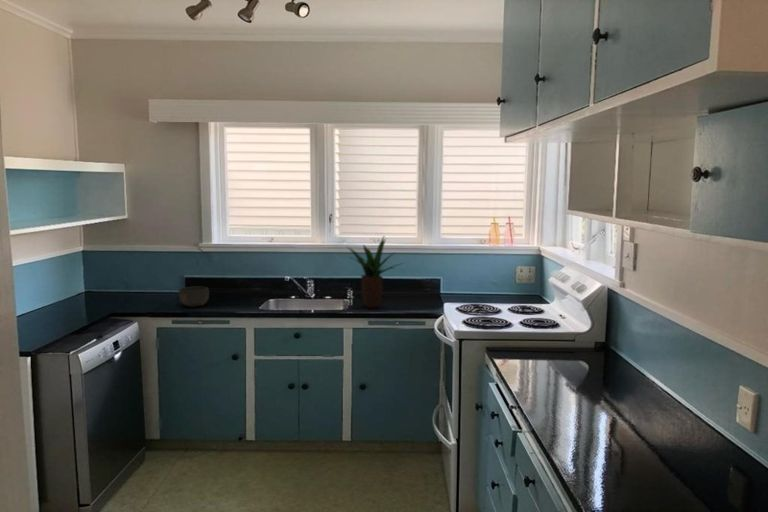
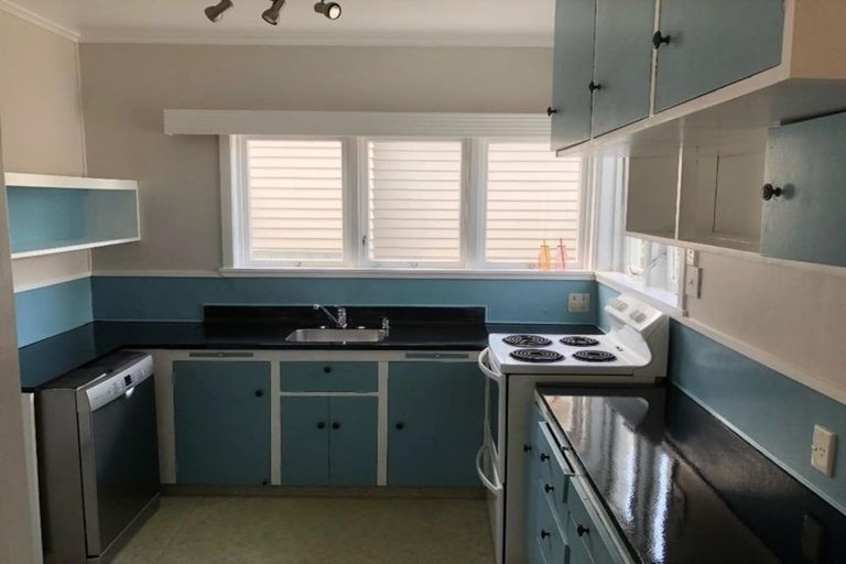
- potted plant [346,234,405,309]
- bowl [178,285,210,308]
